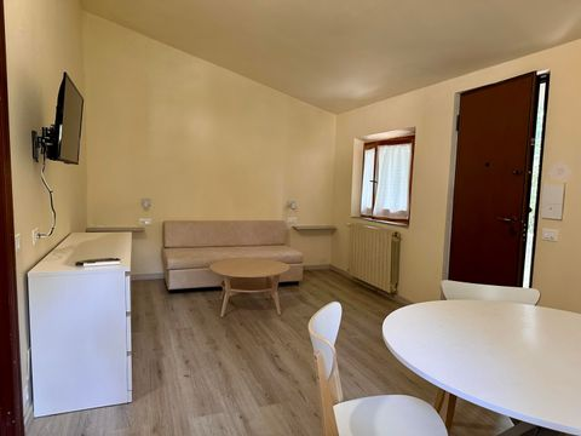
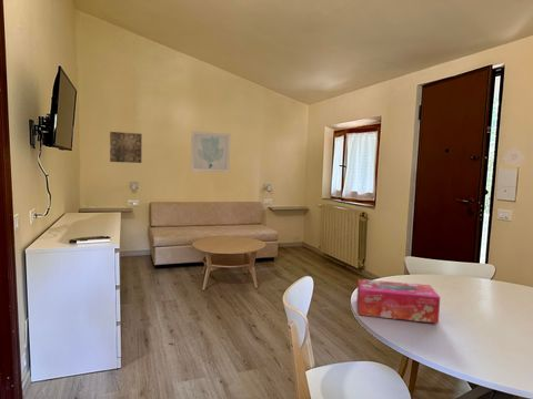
+ wall art [109,131,143,164]
+ tissue box [355,278,441,325]
+ wall art [190,130,231,173]
